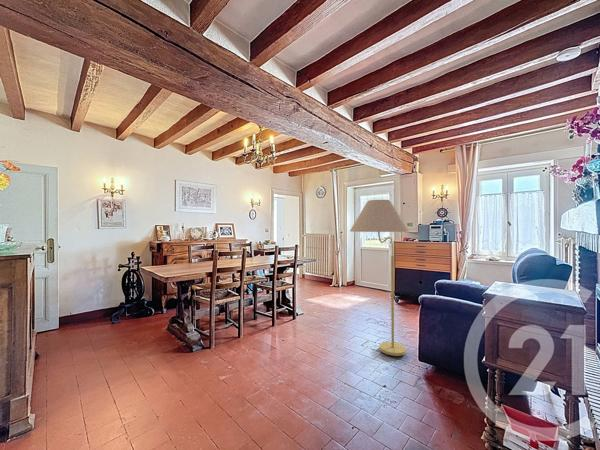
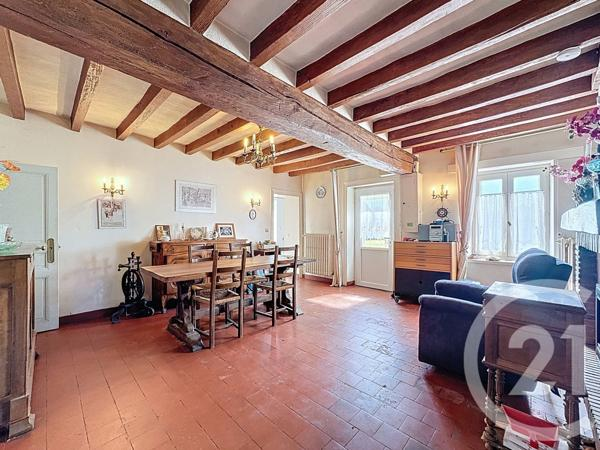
- floor lamp [349,199,410,357]
